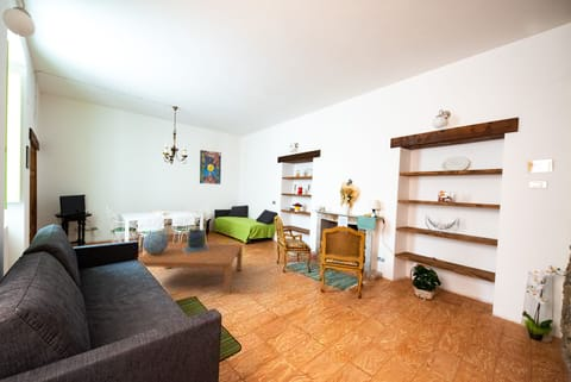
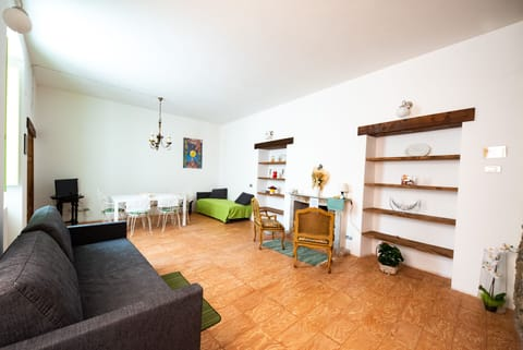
- decorative urn [183,228,208,252]
- coffee table [137,242,244,295]
- decorative globe [142,230,170,255]
